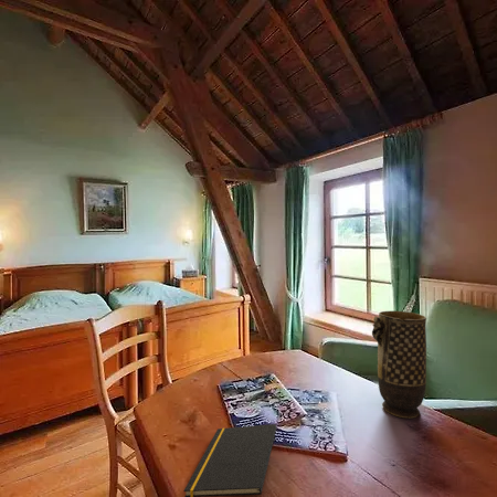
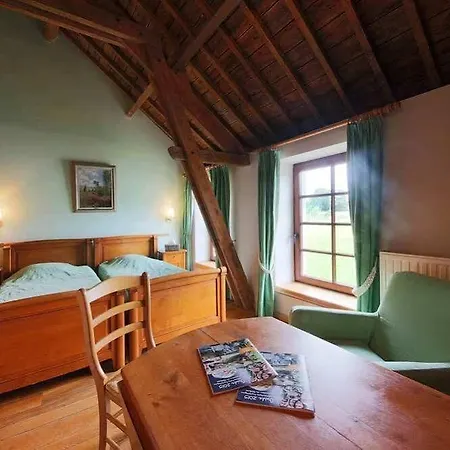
- vase [371,309,427,419]
- notepad [183,423,277,497]
